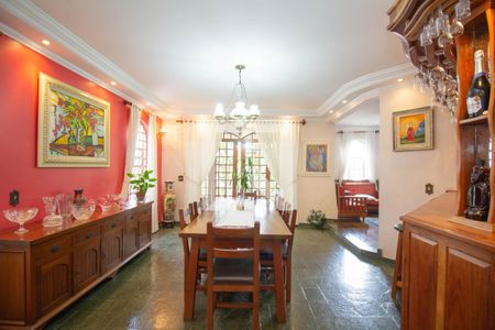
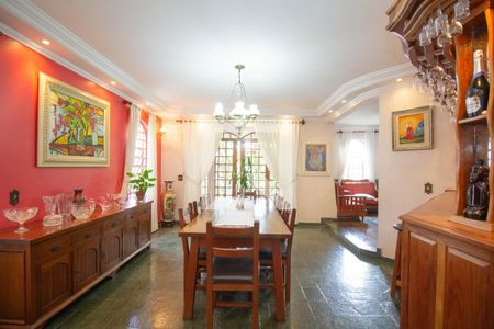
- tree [306,209,328,230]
